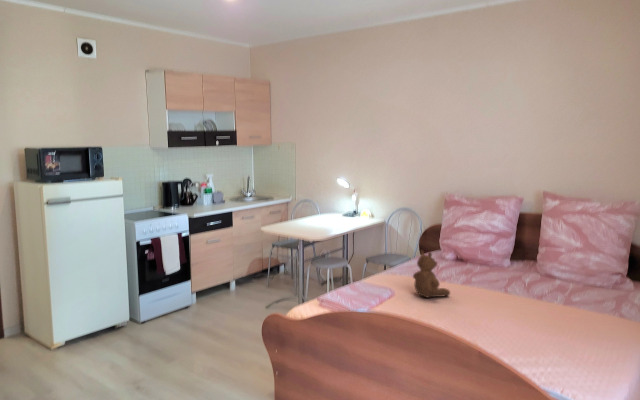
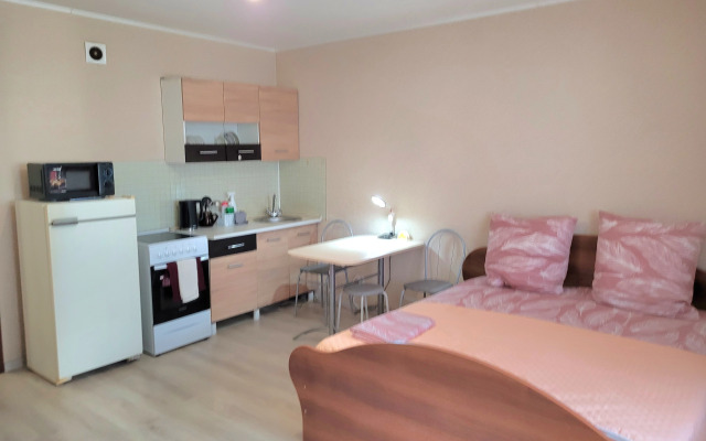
- teddy bear [412,249,451,299]
